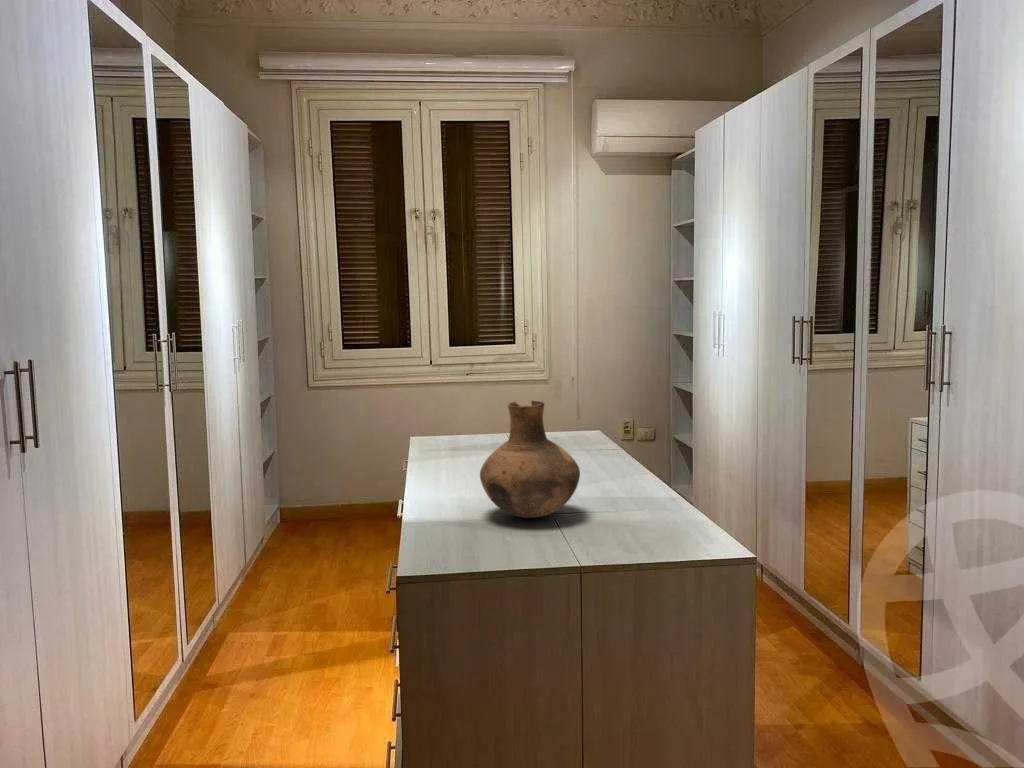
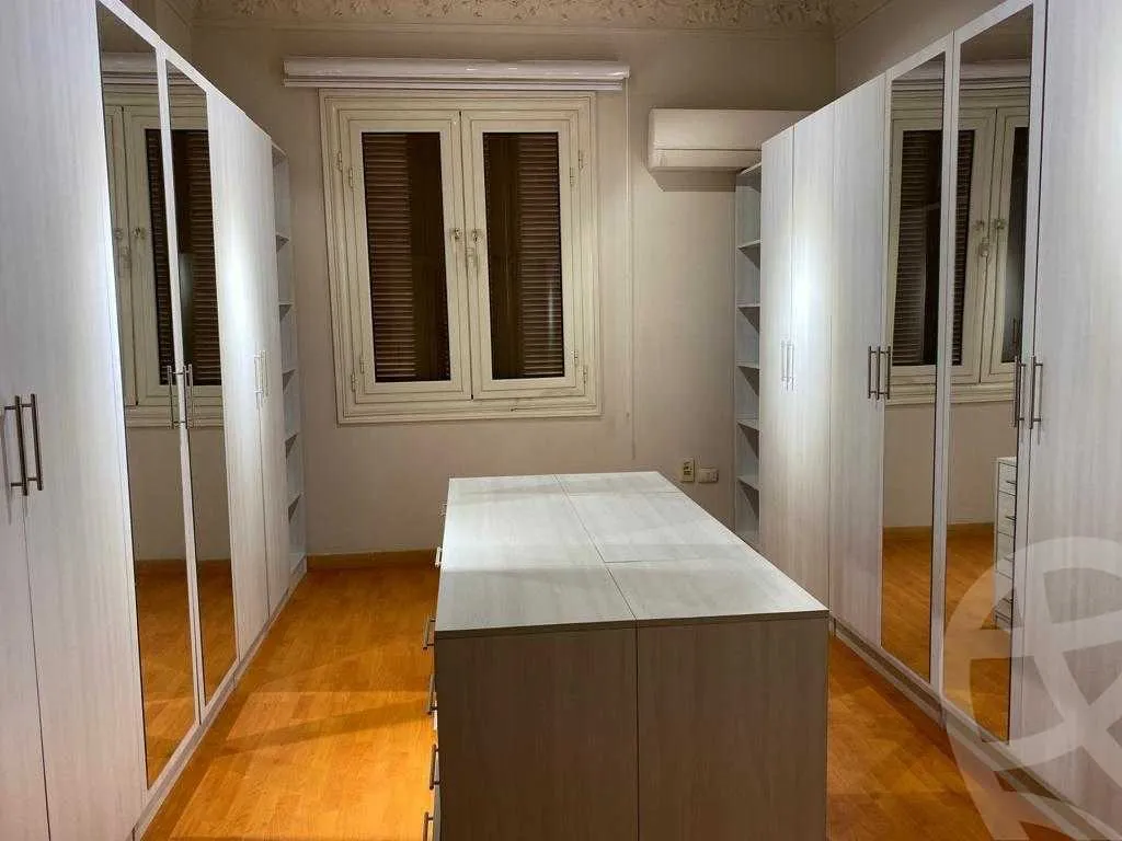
- vase [479,400,581,519]
